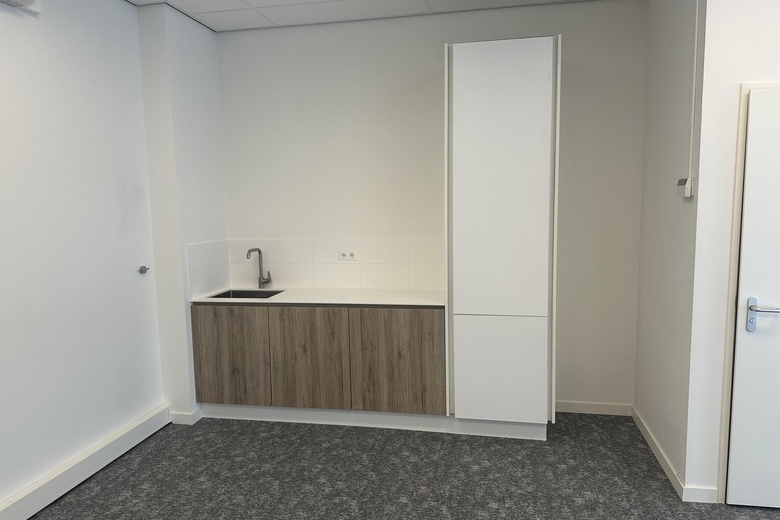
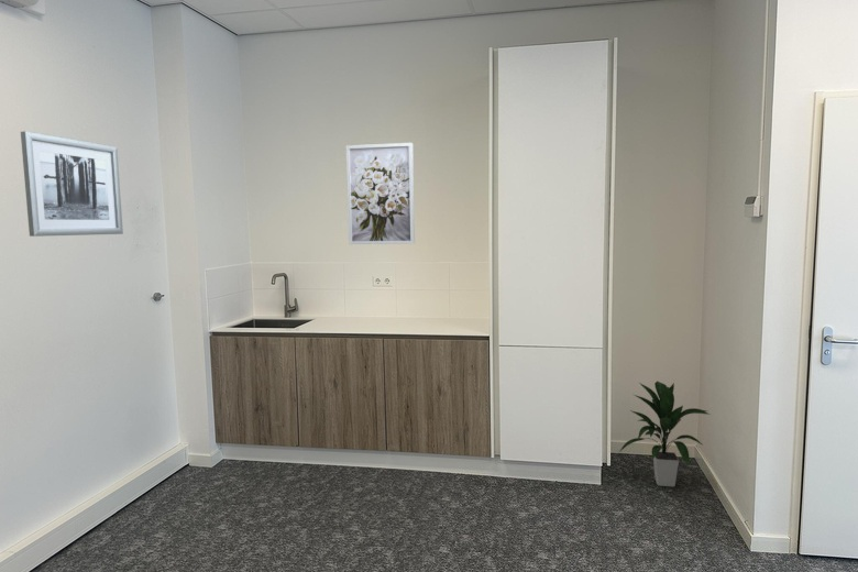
+ wall art [20,131,124,238]
+ indoor plant [617,380,712,487]
+ wall art [345,142,416,245]
